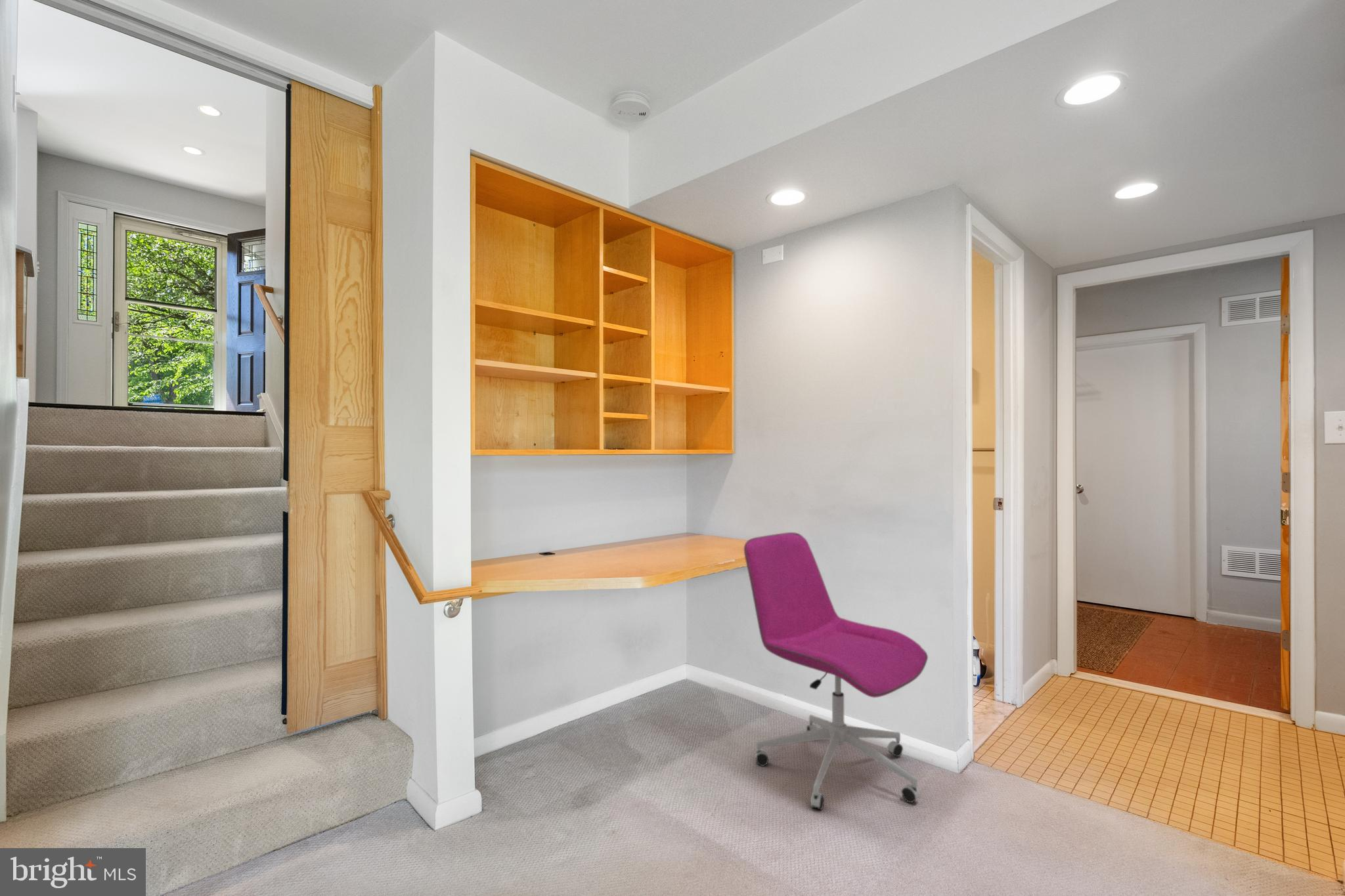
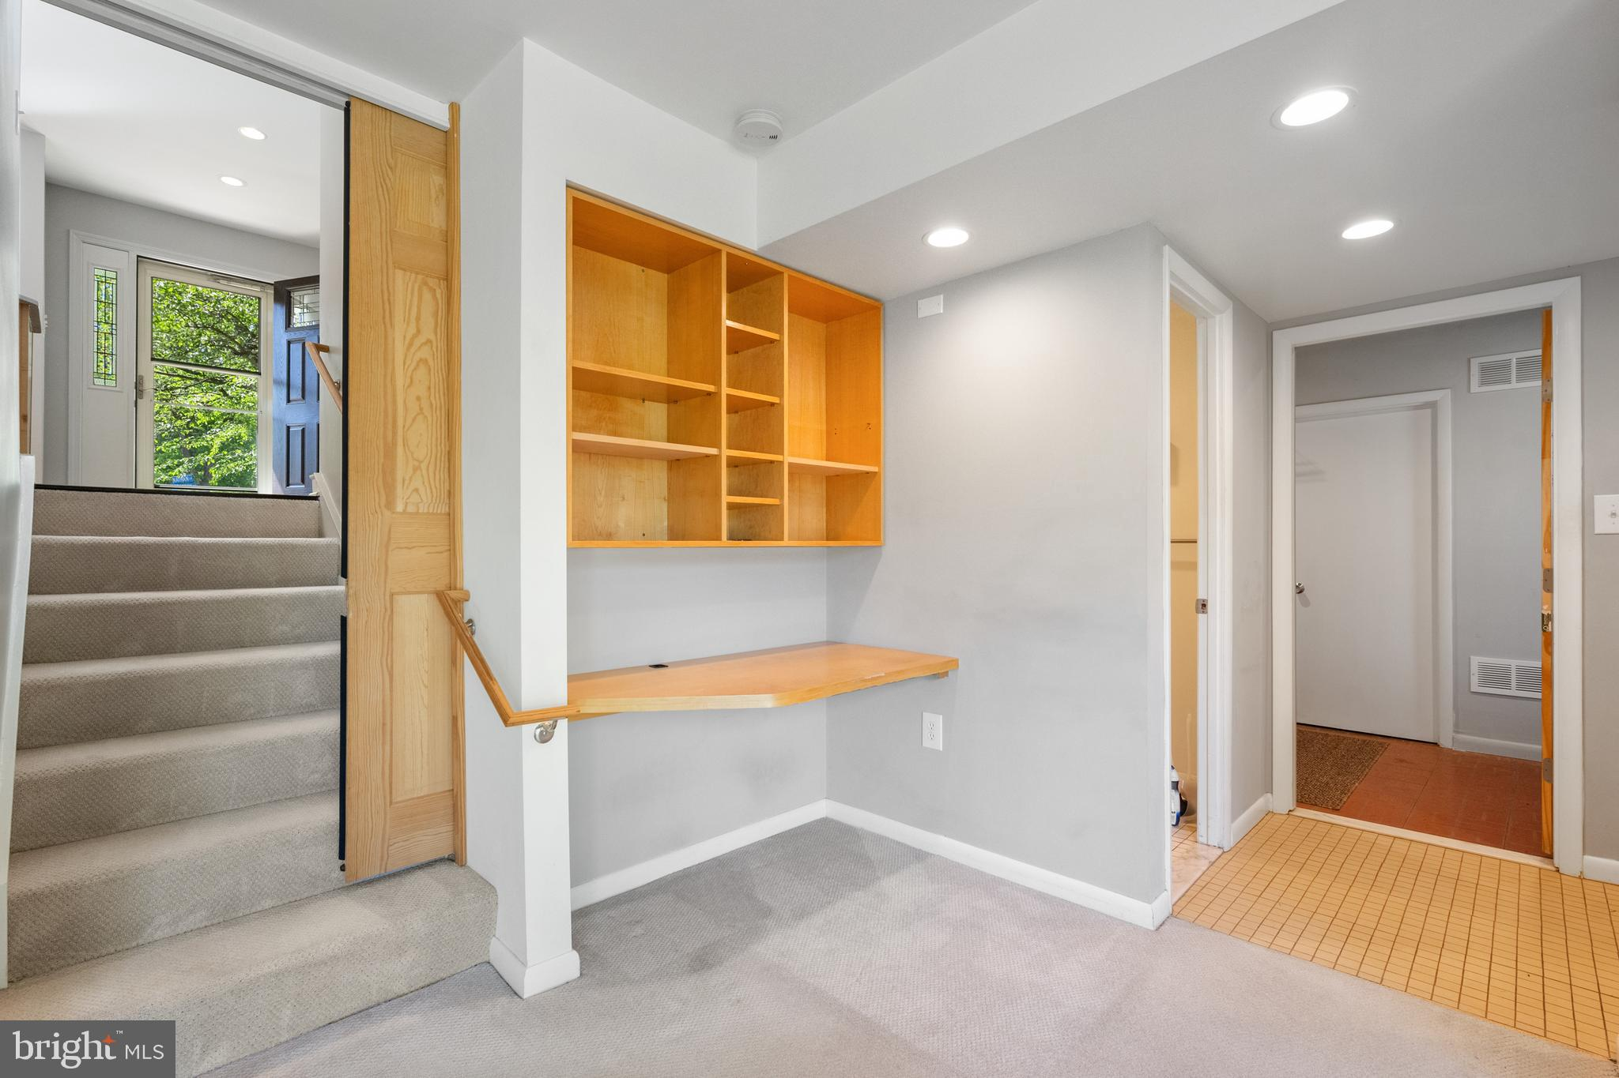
- office chair [743,532,929,811]
